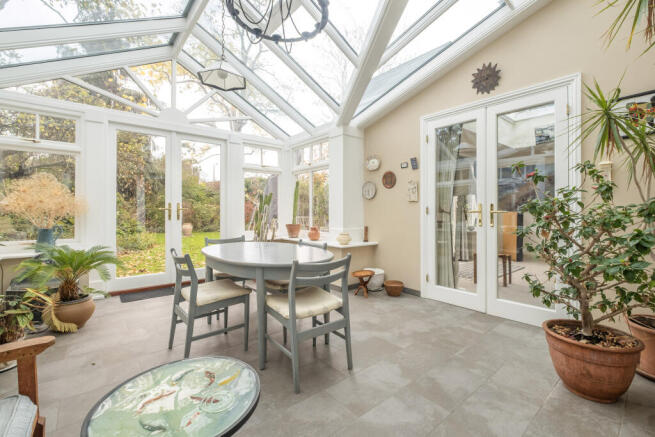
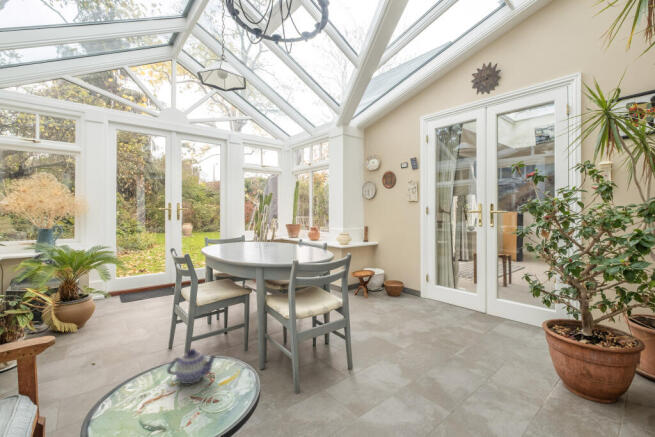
+ teapot [166,348,218,385]
